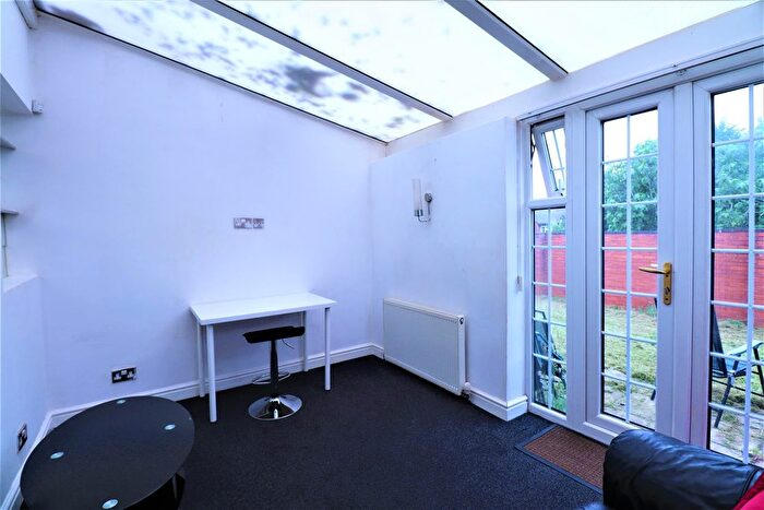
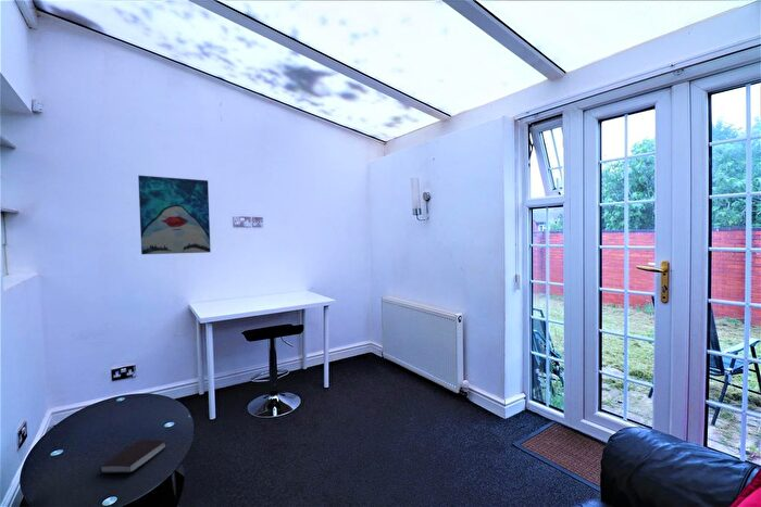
+ book [99,439,167,474]
+ wall art [137,175,212,255]
